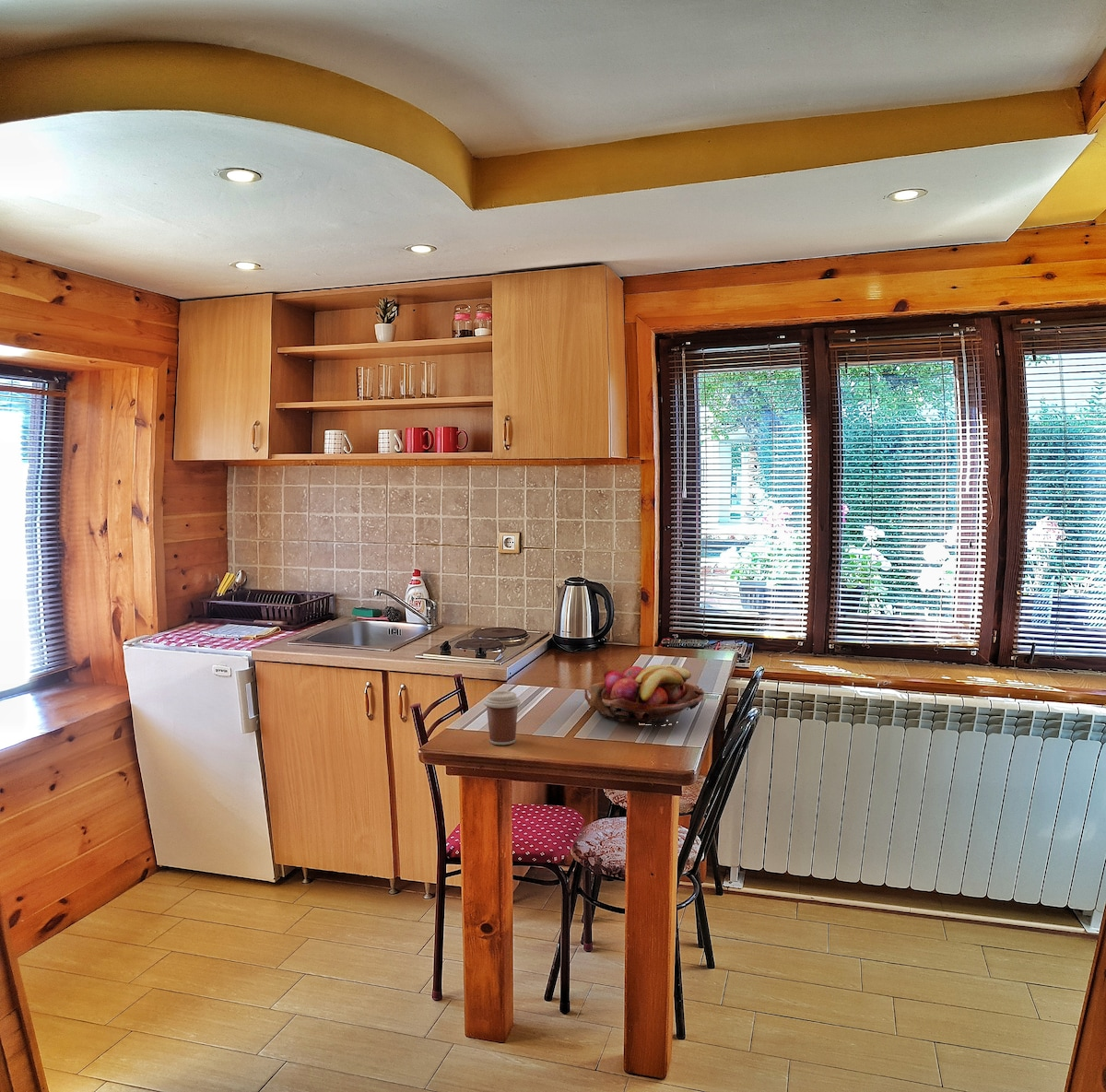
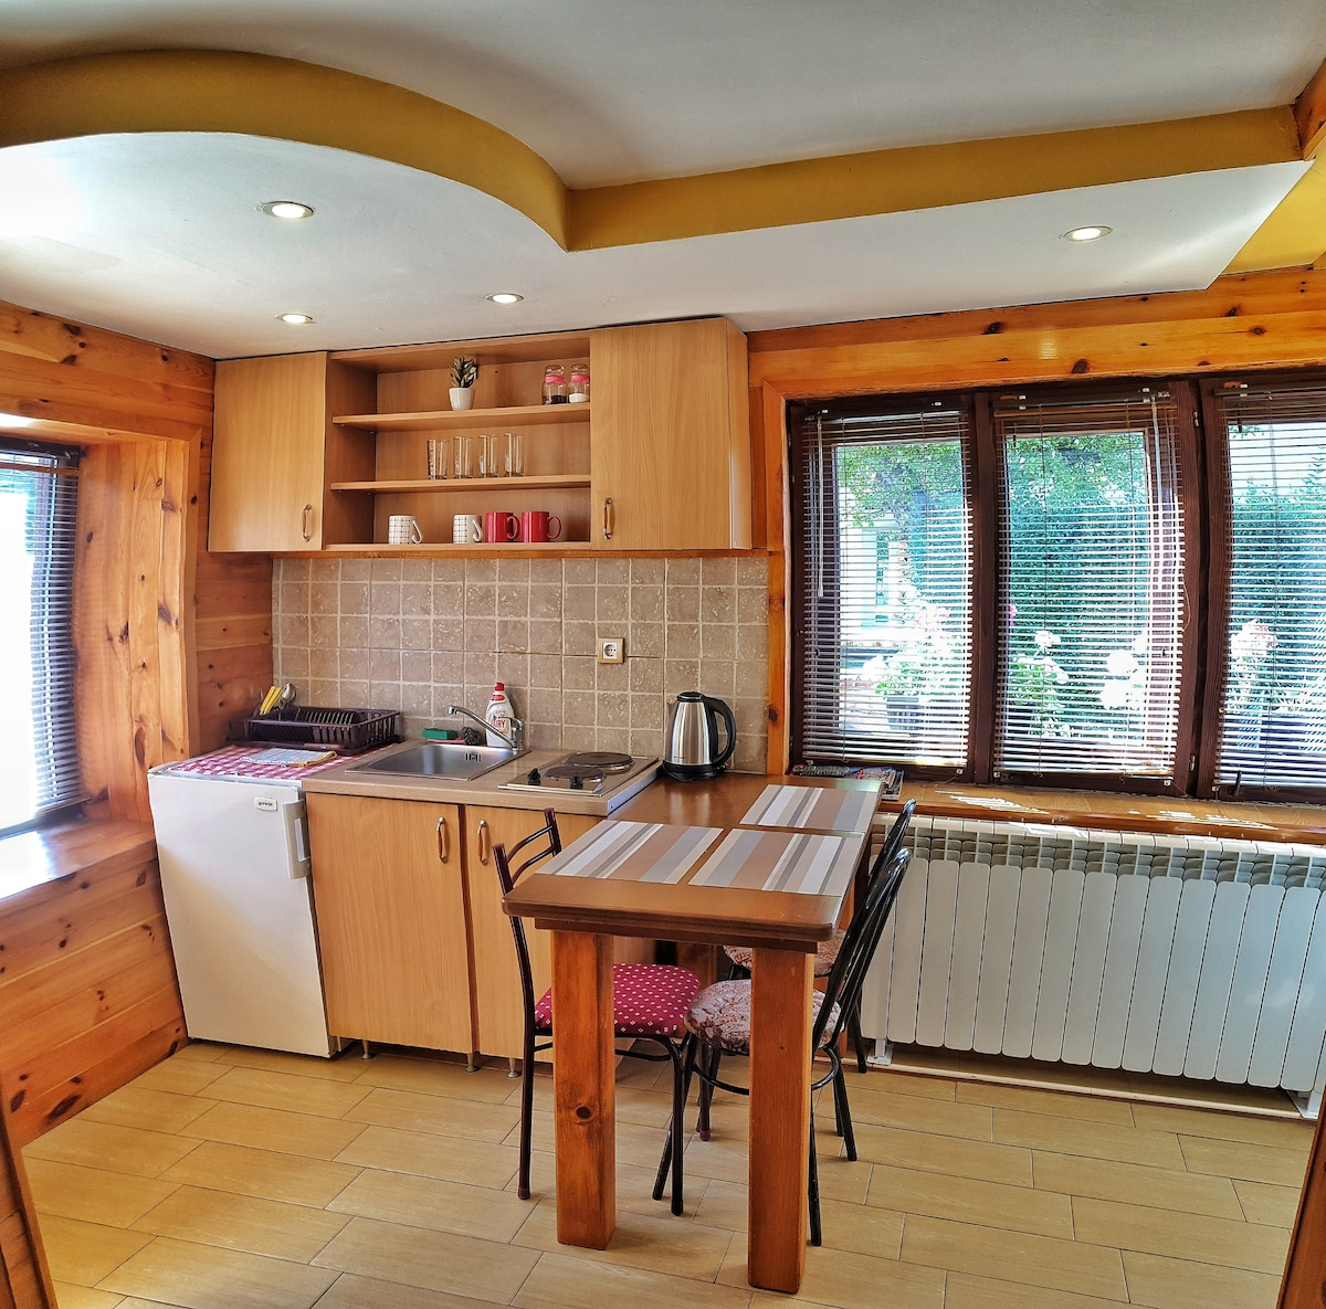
- fruit basket [583,663,705,725]
- coffee cup [483,690,522,746]
